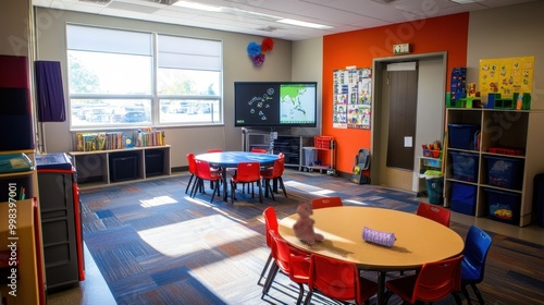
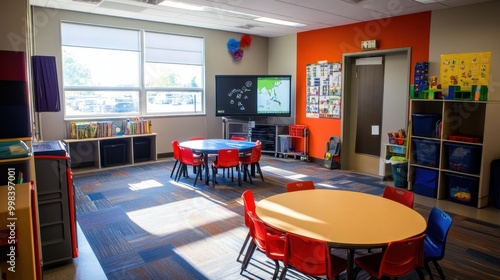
- teddy bear [292,198,325,246]
- pencil case [361,225,397,247]
